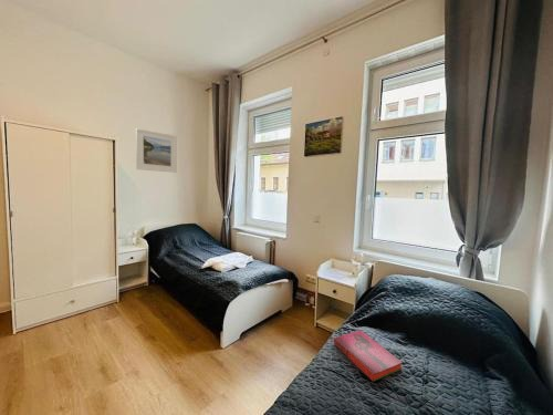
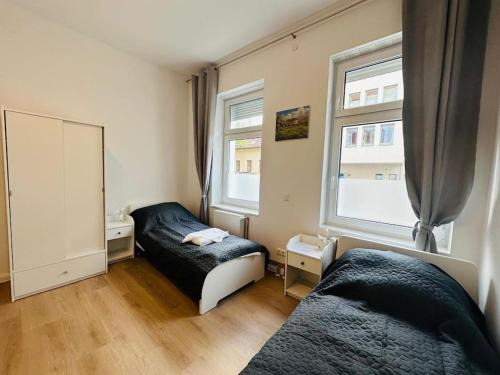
- hardback book [332,330,404,383]
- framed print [135,127,178,174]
